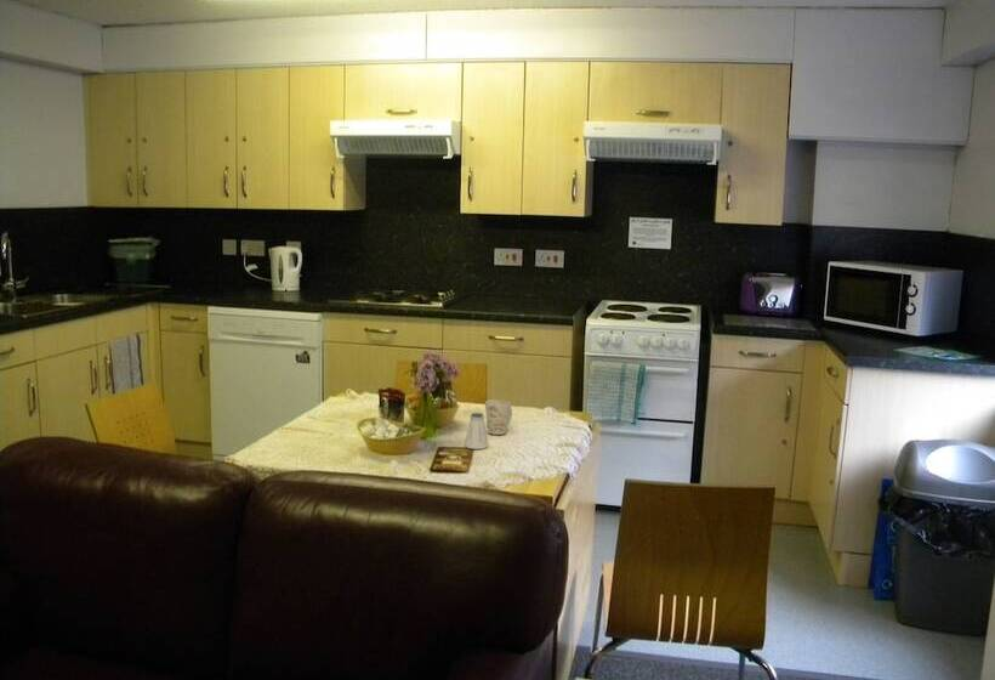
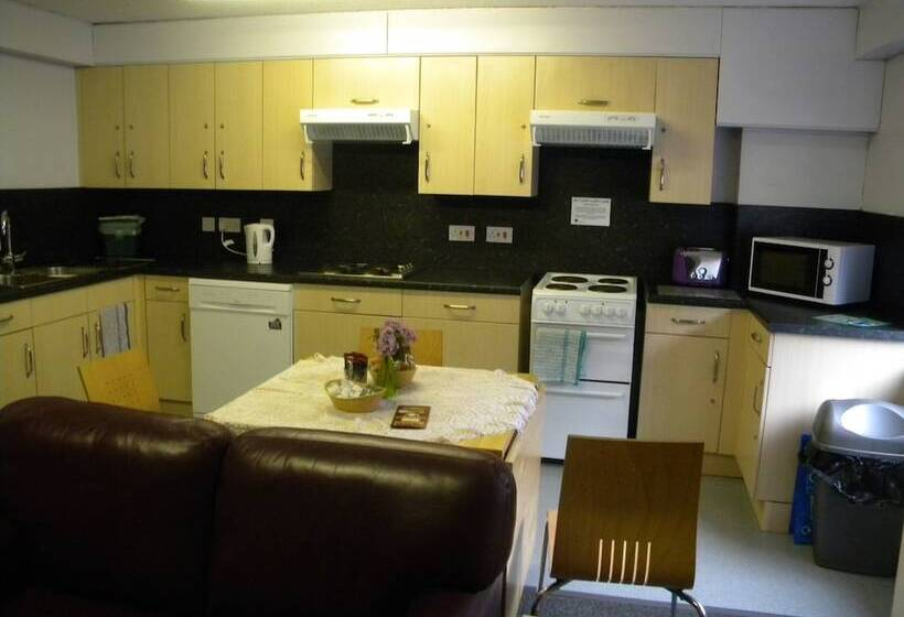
- saltshaker [464,412,489,450]
- mug [484,398,513,436]
